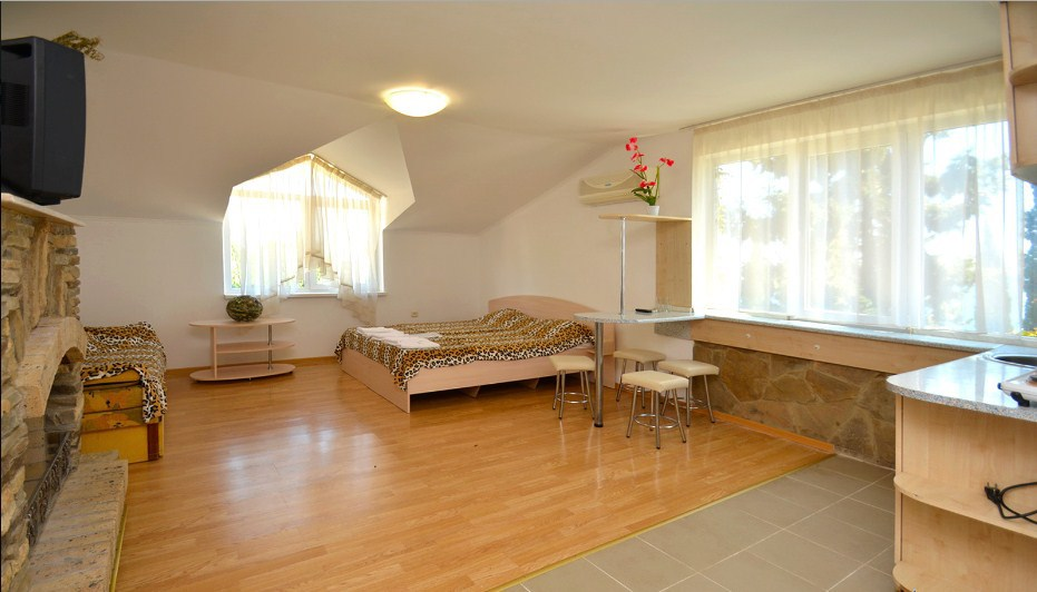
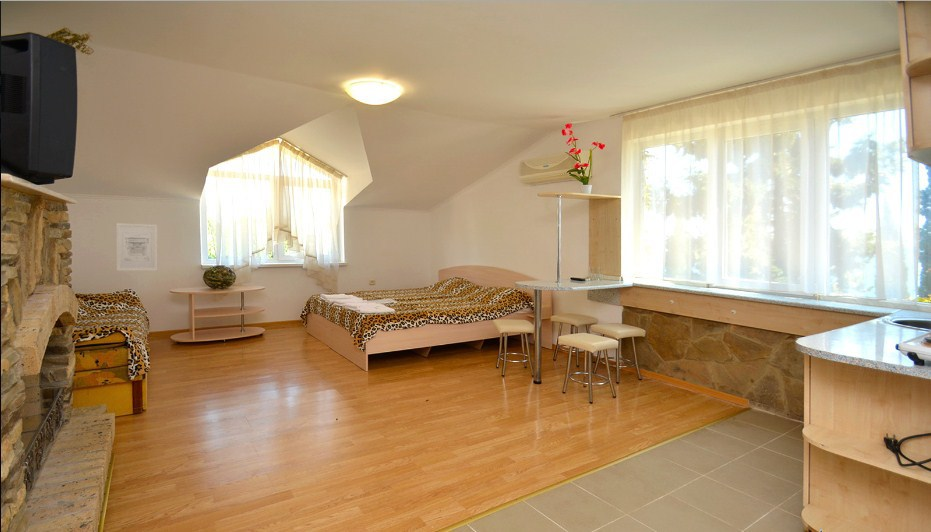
+ wall art [116,222,158,272]
